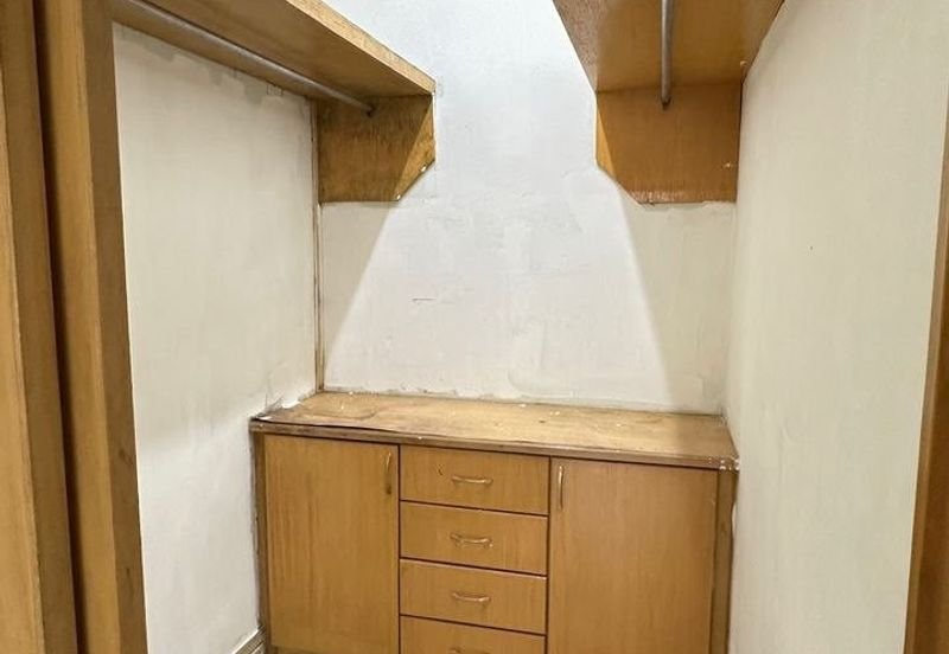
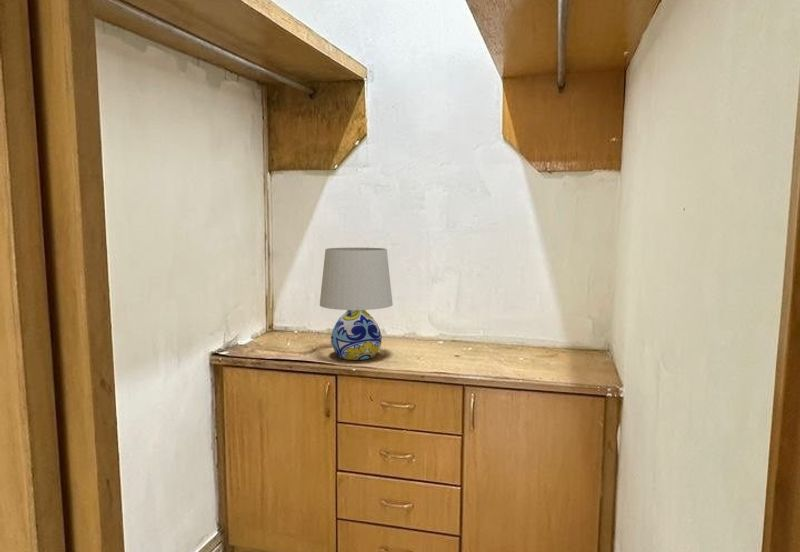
+ table lamp [319,246,394,361]
